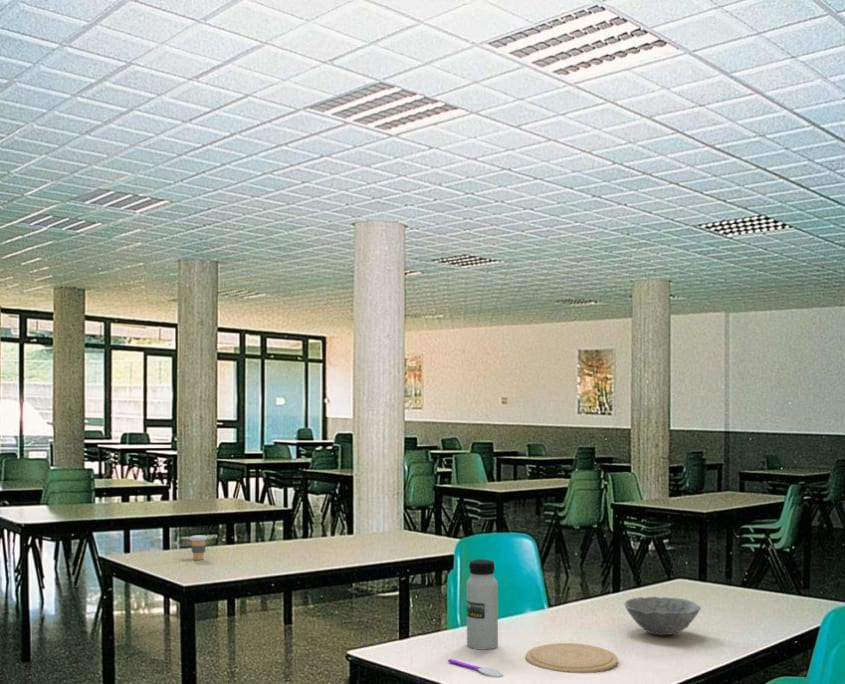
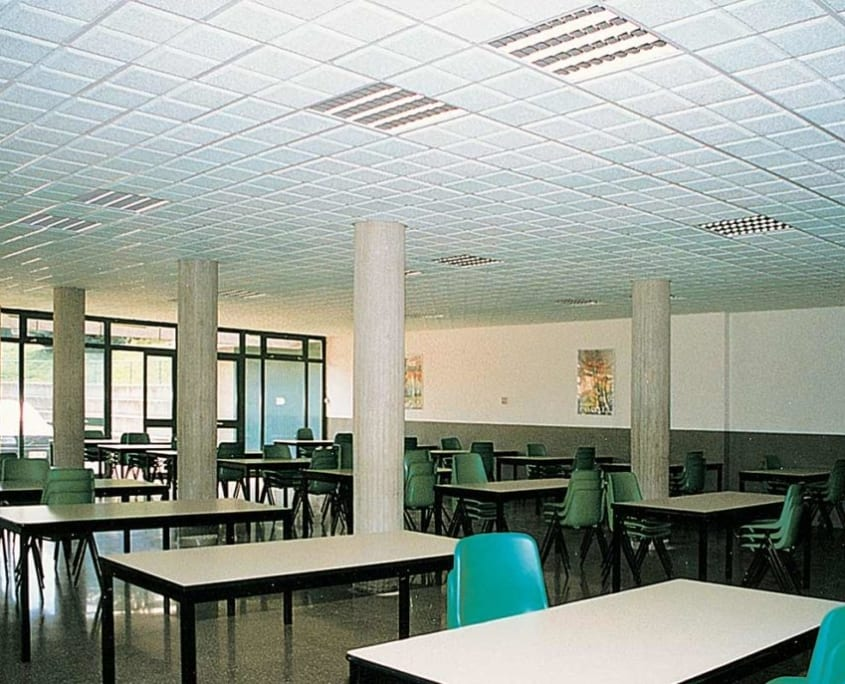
- water bottle [466,558,499,651]
- coffee cup [189,534,208,561]
- plate [525,642,619,674]
- bowl [624,596,702,636]
- spoon [447,658,504,678]
